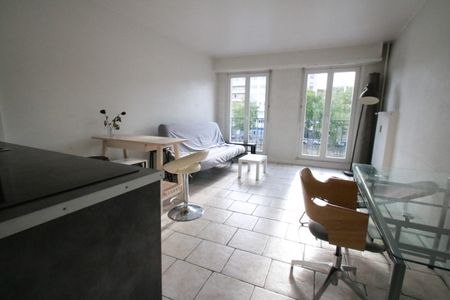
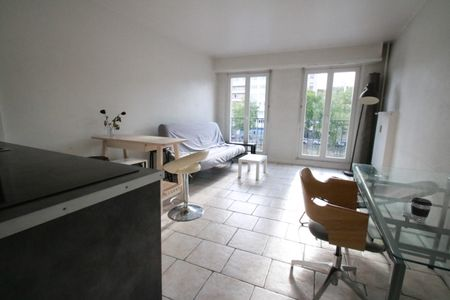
+ coffee cup [410,197,433,224]
